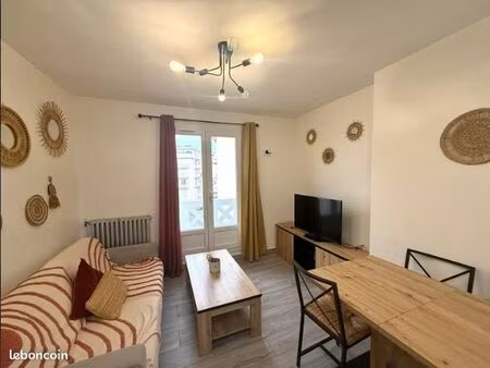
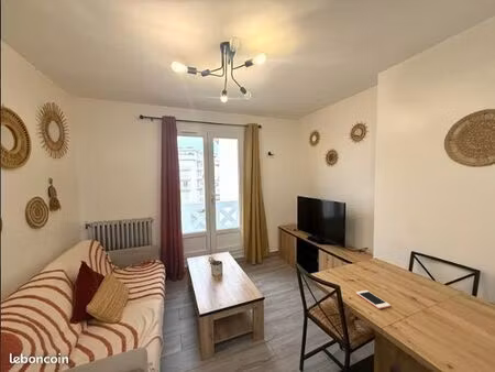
+ cell phone [355,289,392,310]
